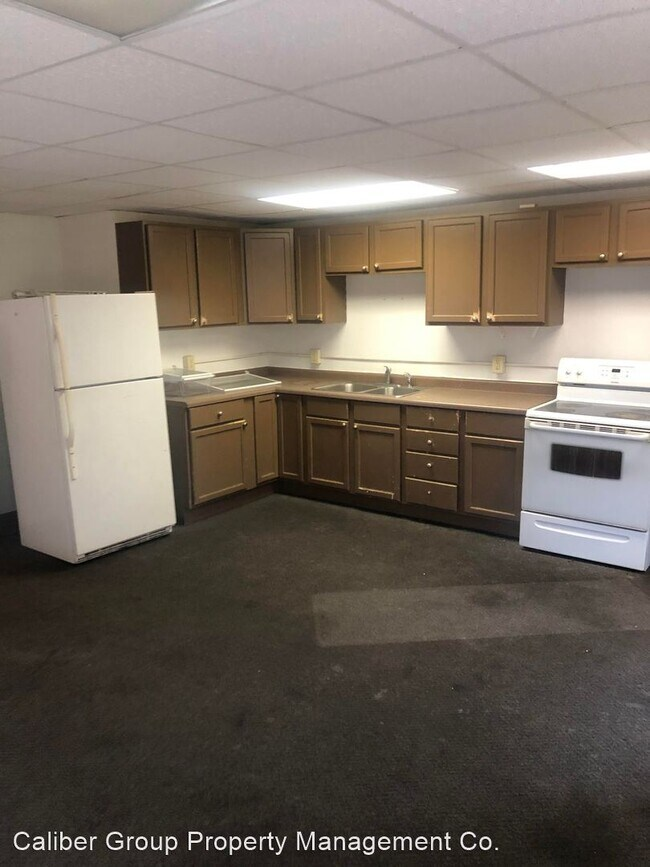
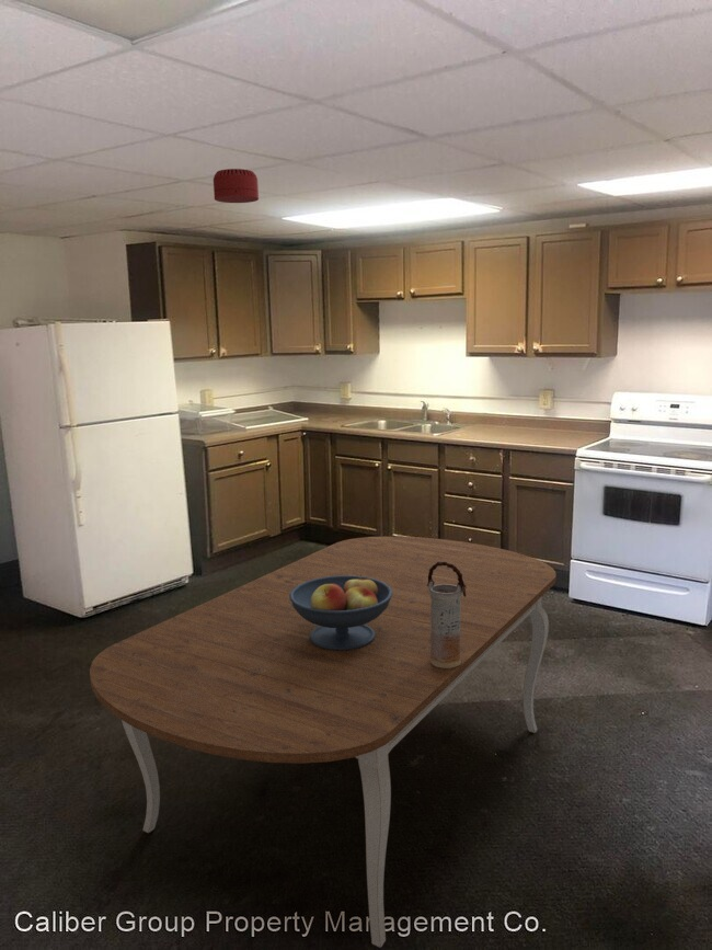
+ smoke detector [213,168,260,204]
+ dining table [89,536,558,949]
+ vase [427,562,467,668]
+ fruit bowl [289,574,392,650]
